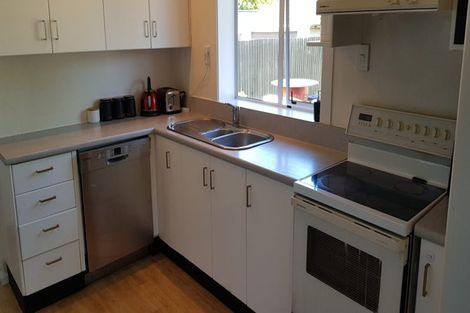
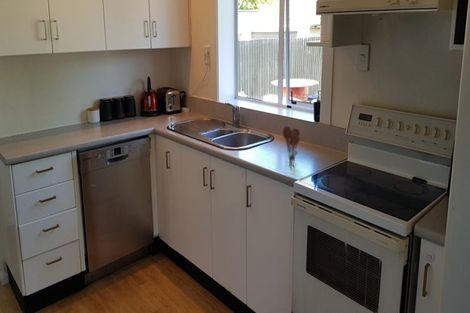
+ utensil holder [282,125,301,167]
